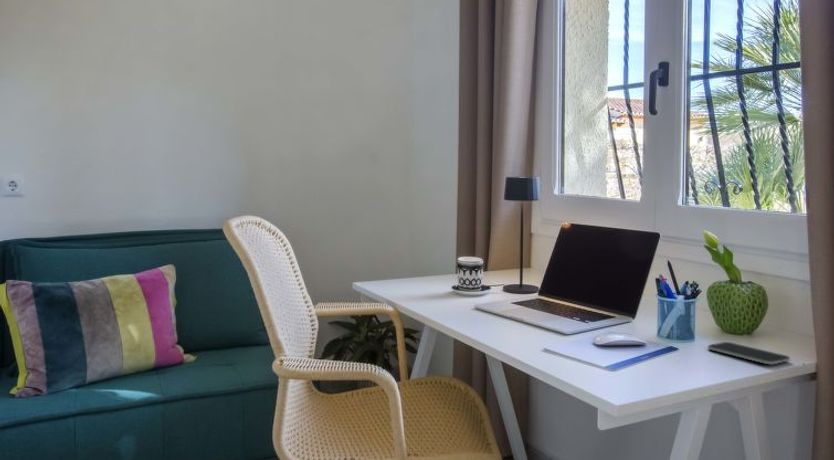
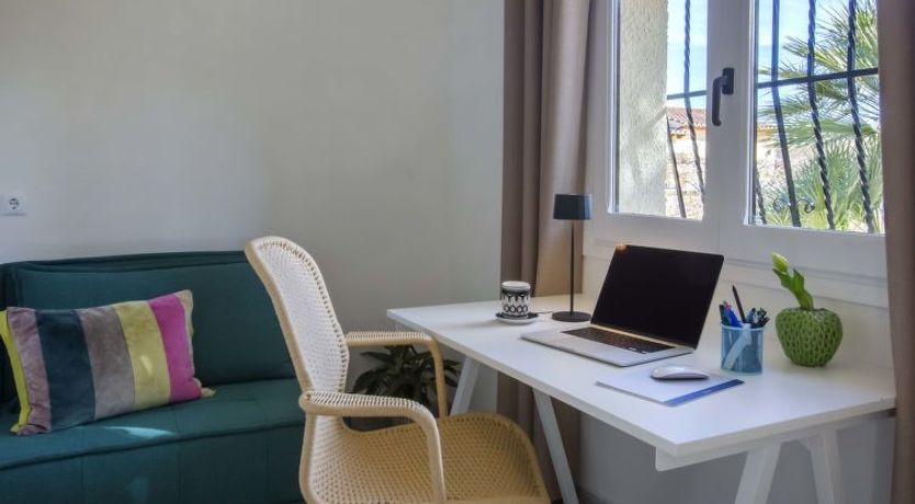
- smartphone [707,341,791,366]
